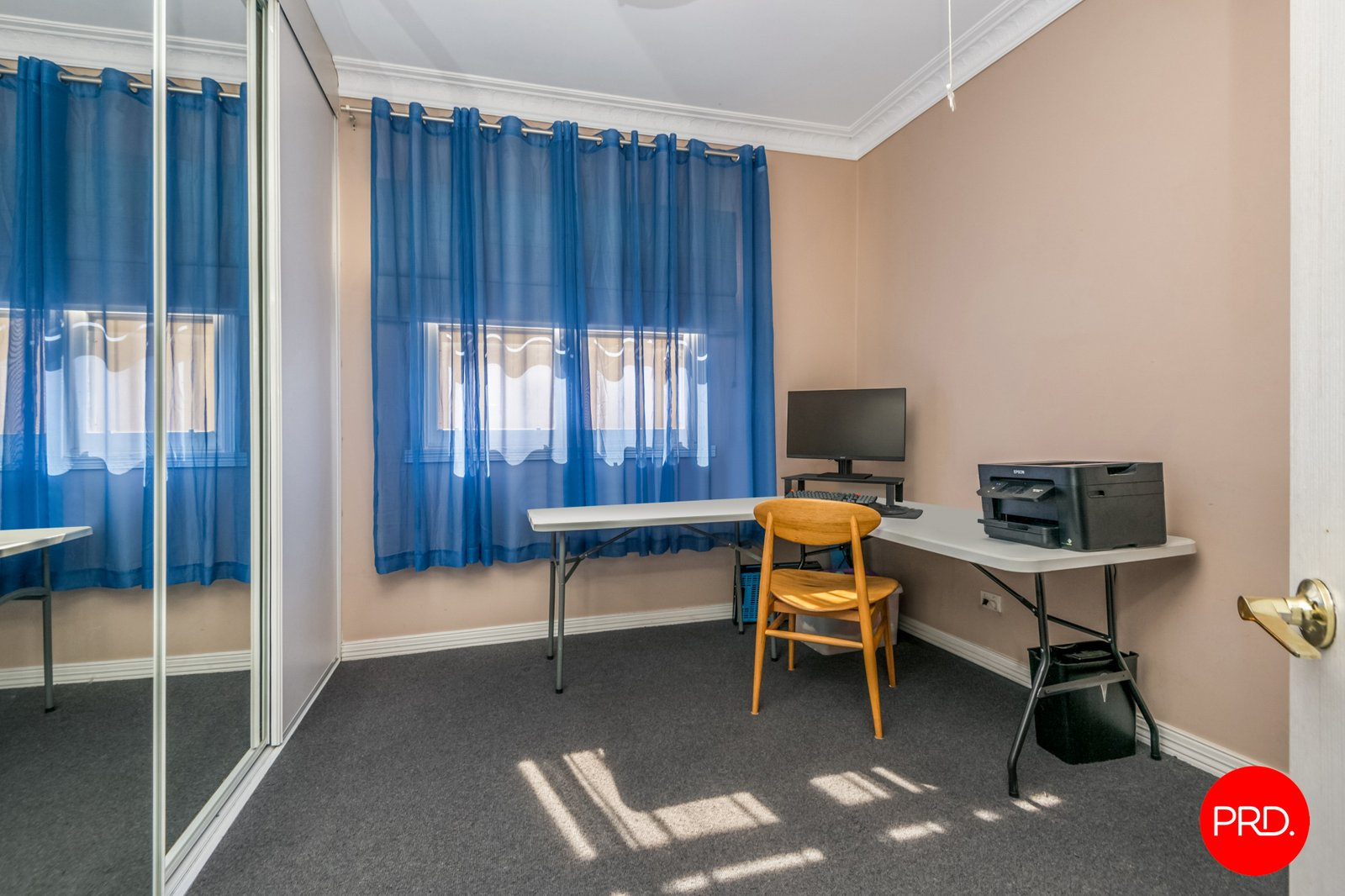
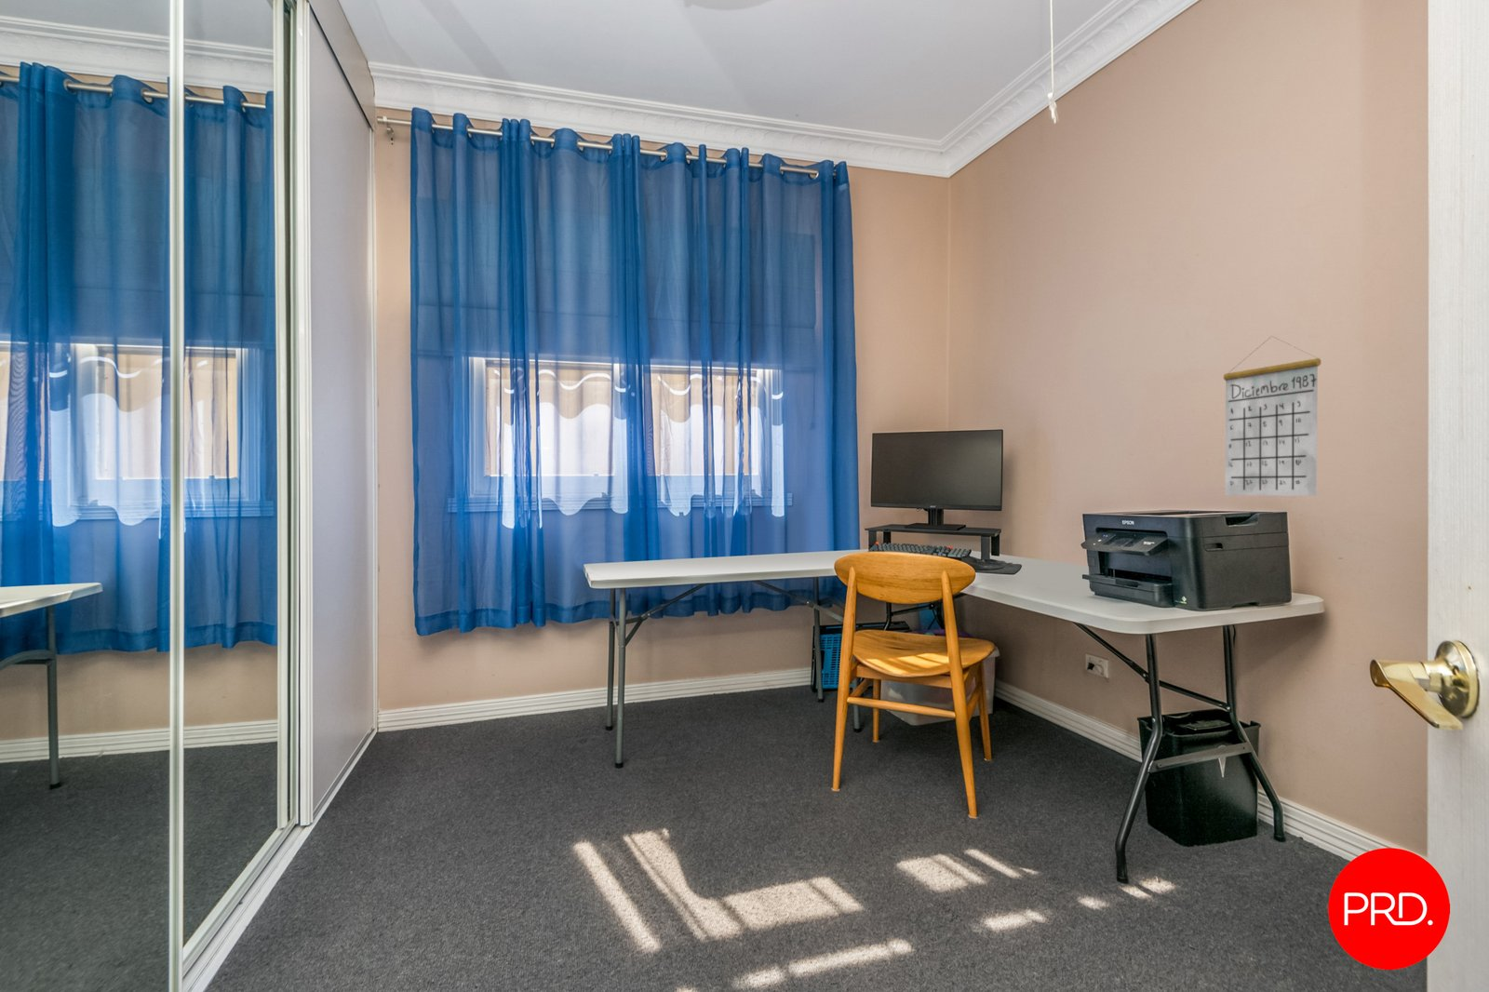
+ calendar [1223,335,1322,497]
